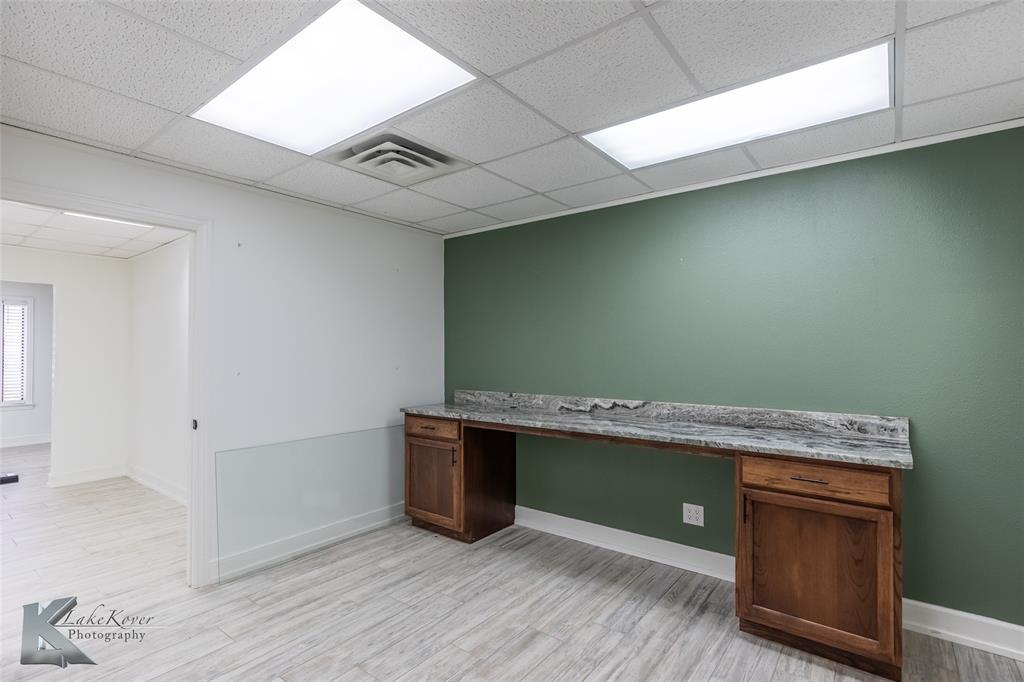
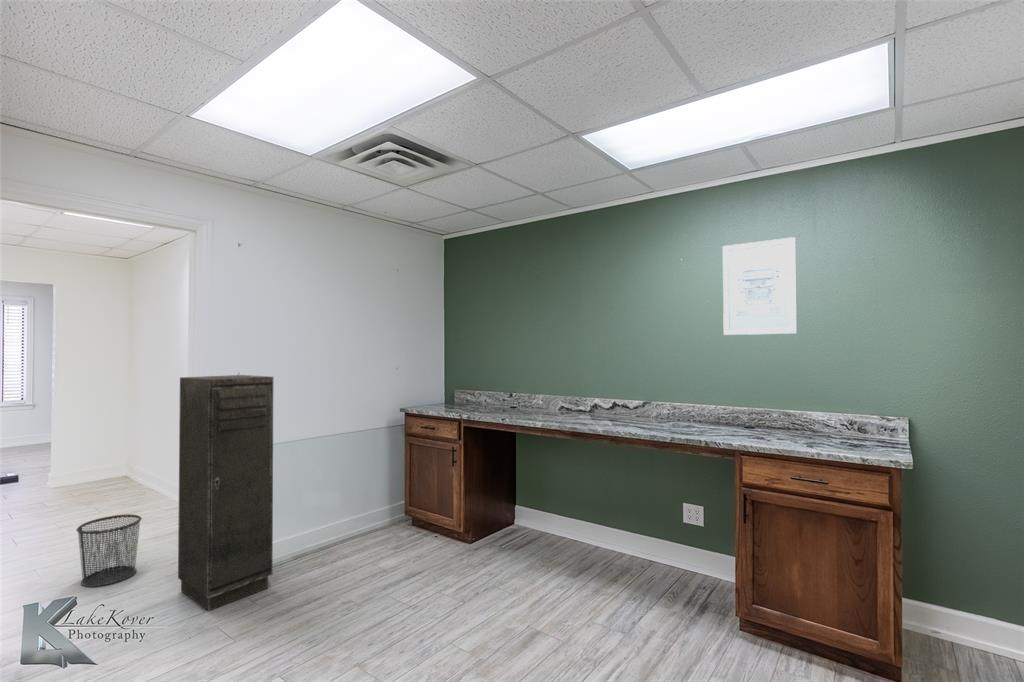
+ waste bin [75,513,143,588]
+ storage cabinet [177,374,274,612]
+ wall art [722,236,798,336]
